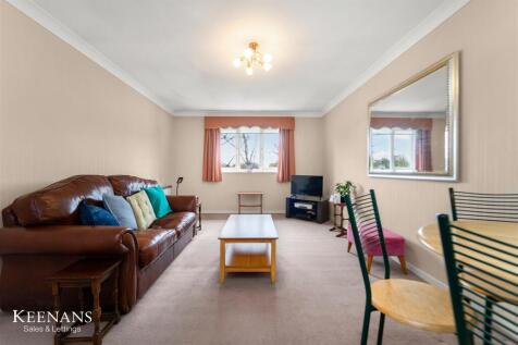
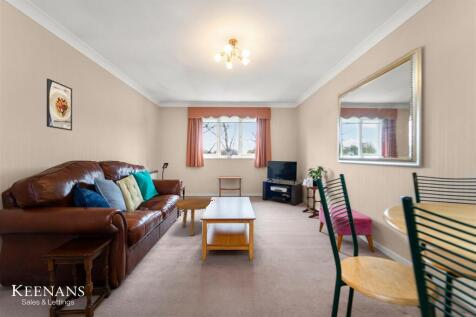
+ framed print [46,78,73,132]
+ footstool [174,197,214,236]
